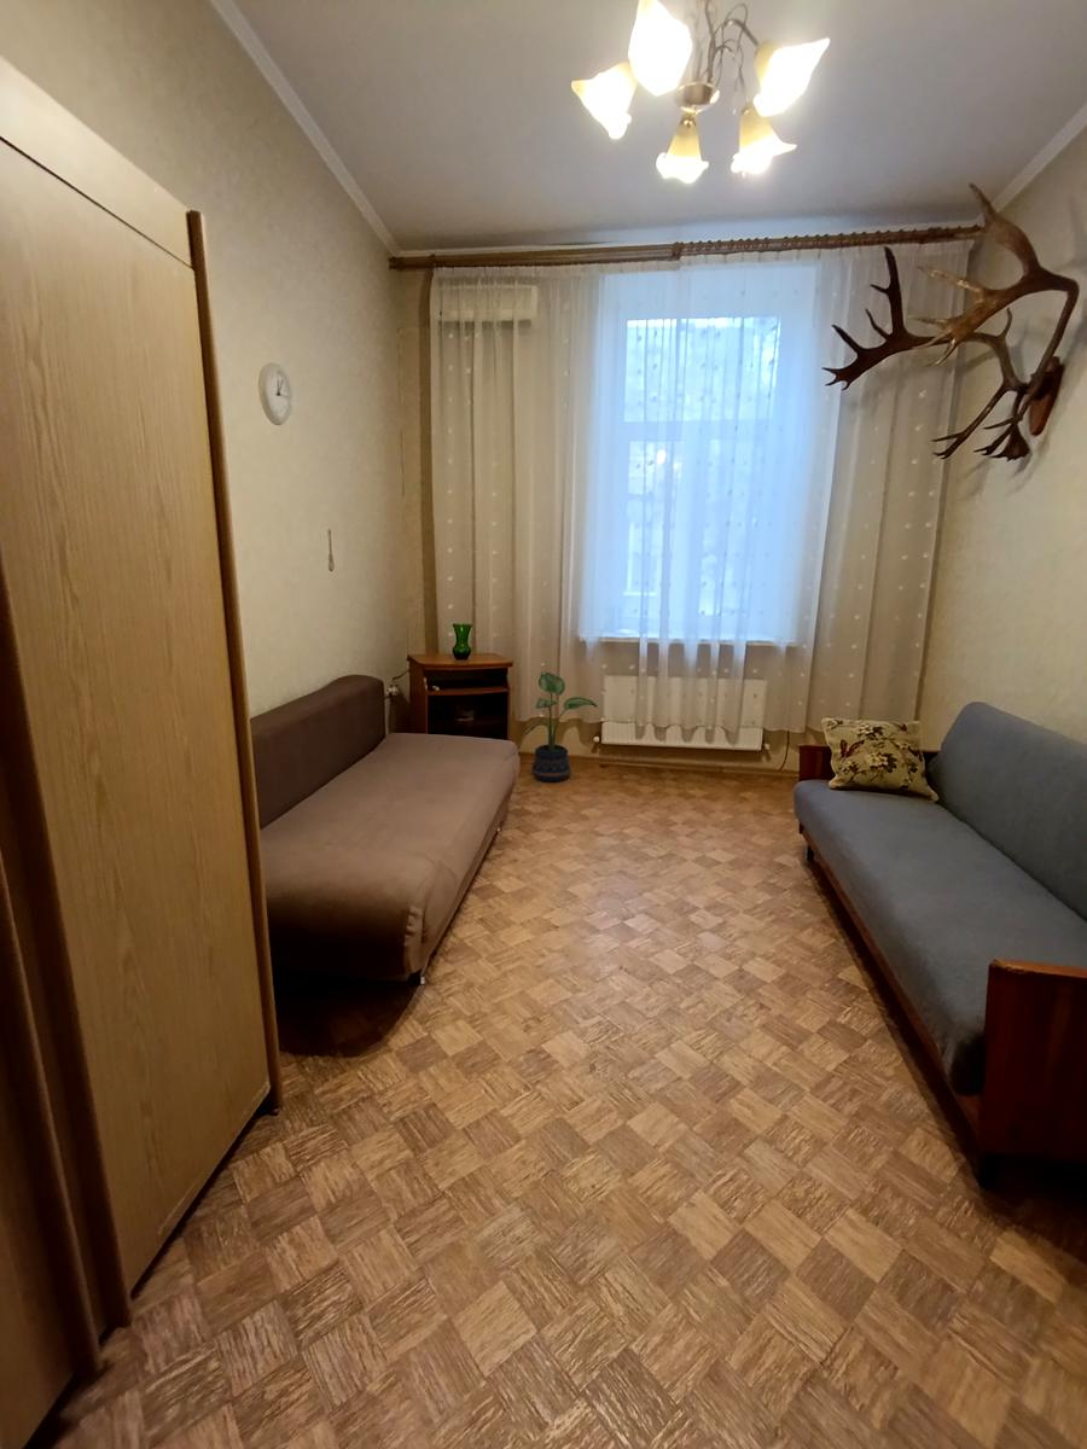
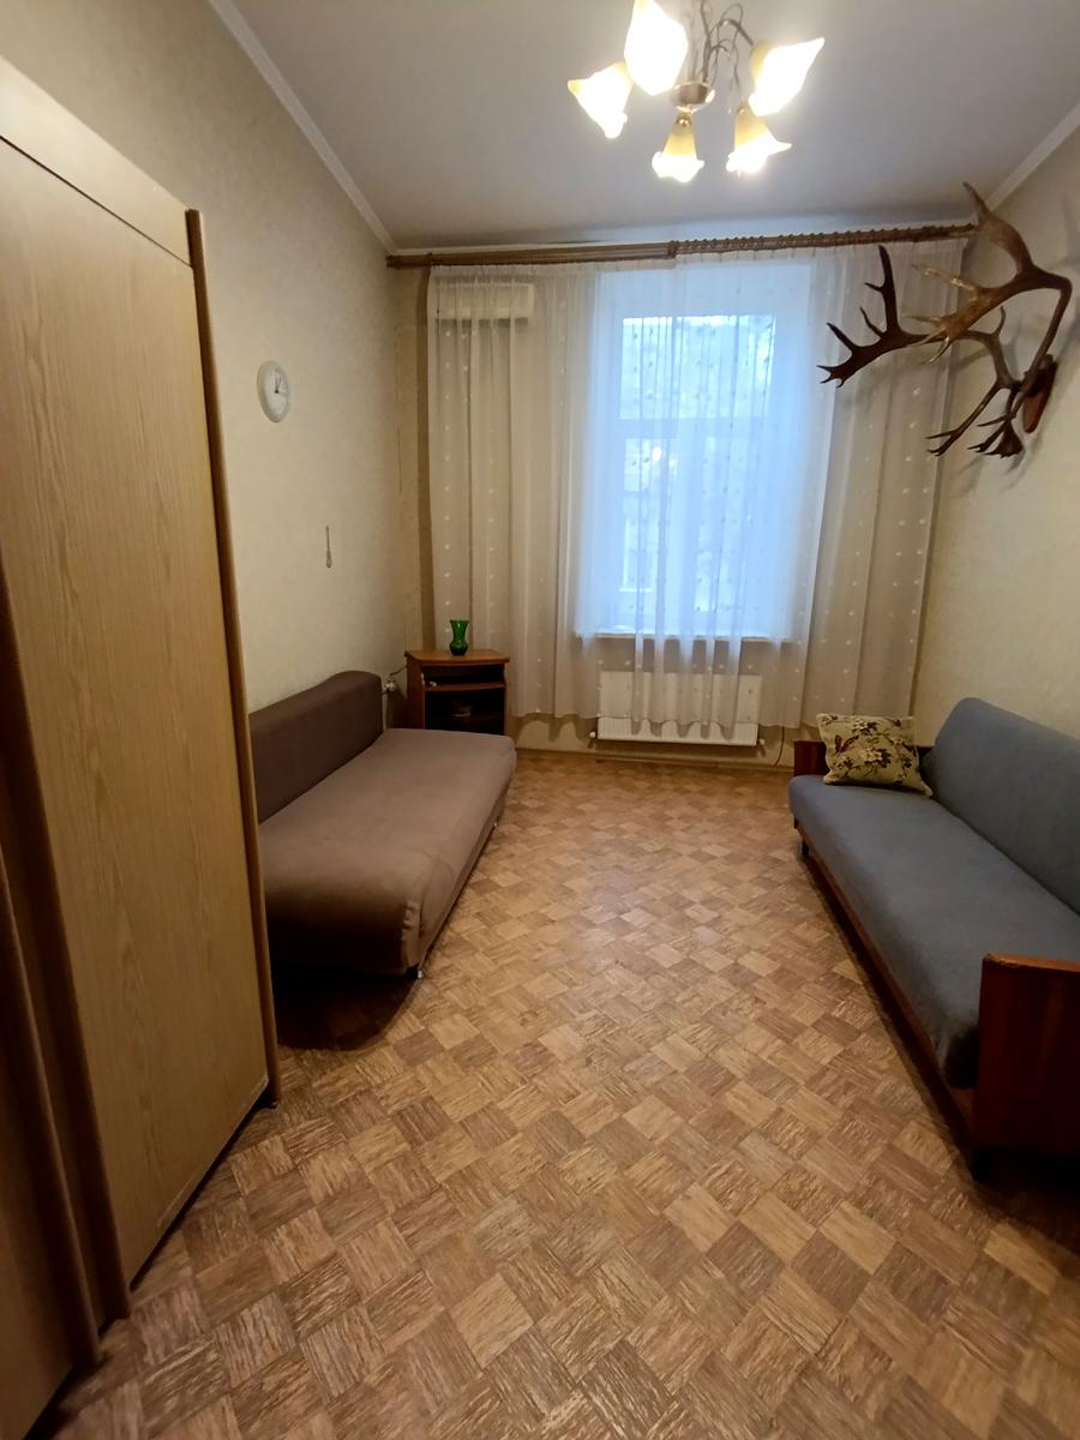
- potted plant [522,671,598,782]
